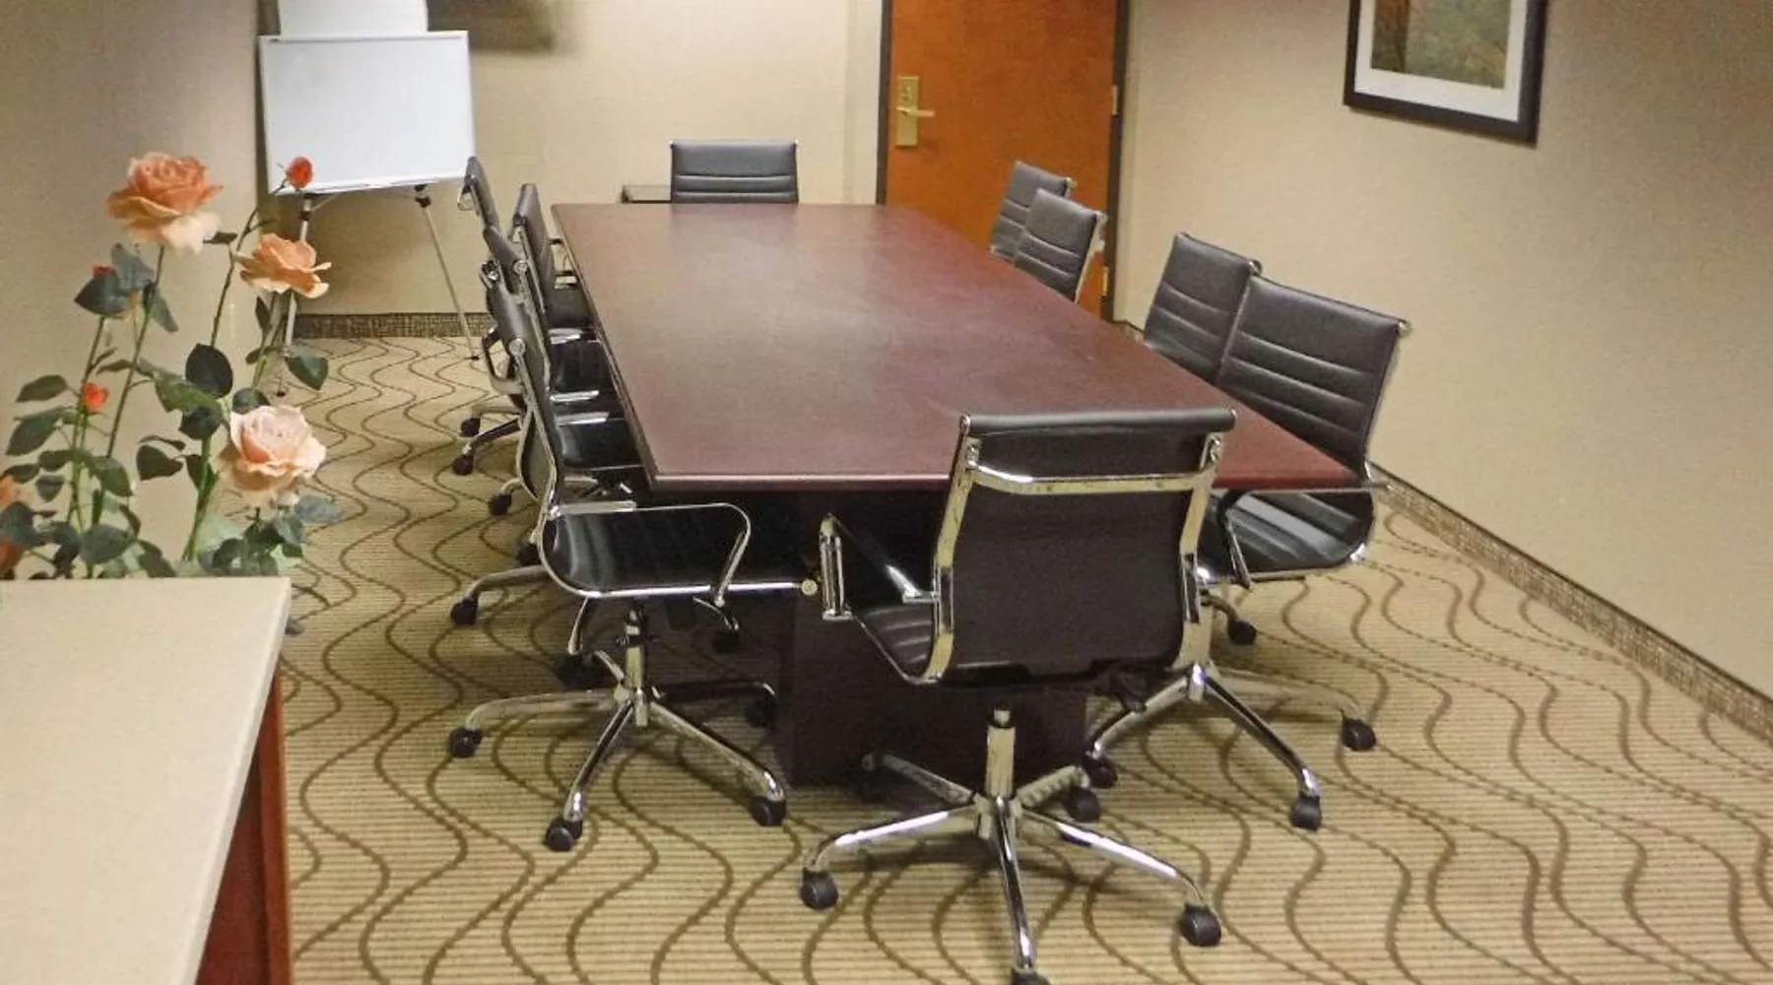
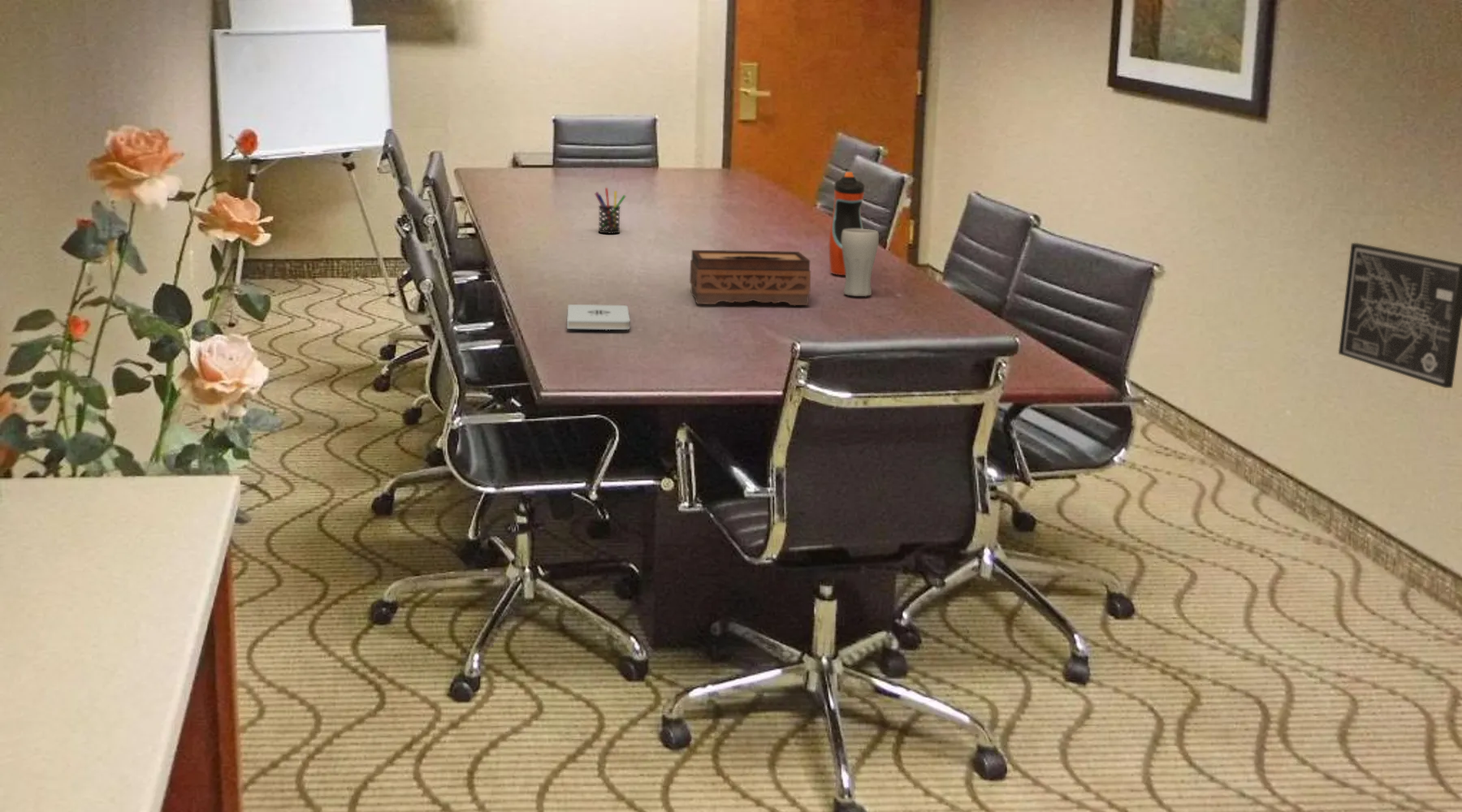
+ wall art [1338,242,1462,389]
+ drinking glass [841,228,880,297]
+ pen holder [595,187,626,235]
+ notepad [566,304,631,330]
+ tissue box [689,249,811,306]
+ water bottle [828,171,865,276]
